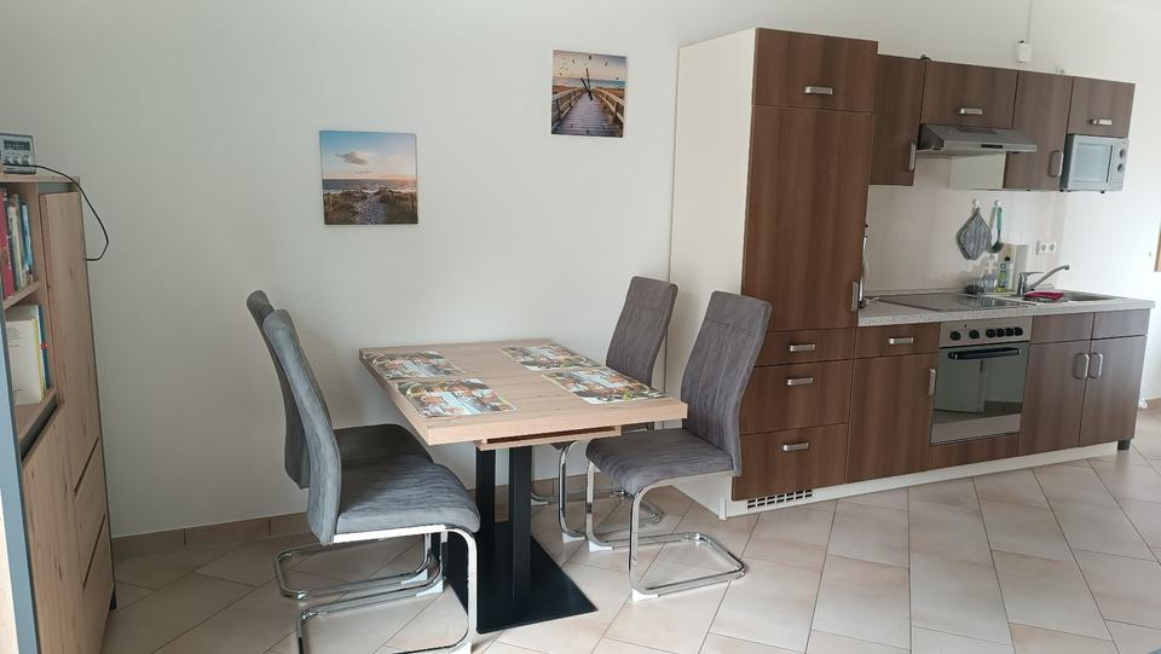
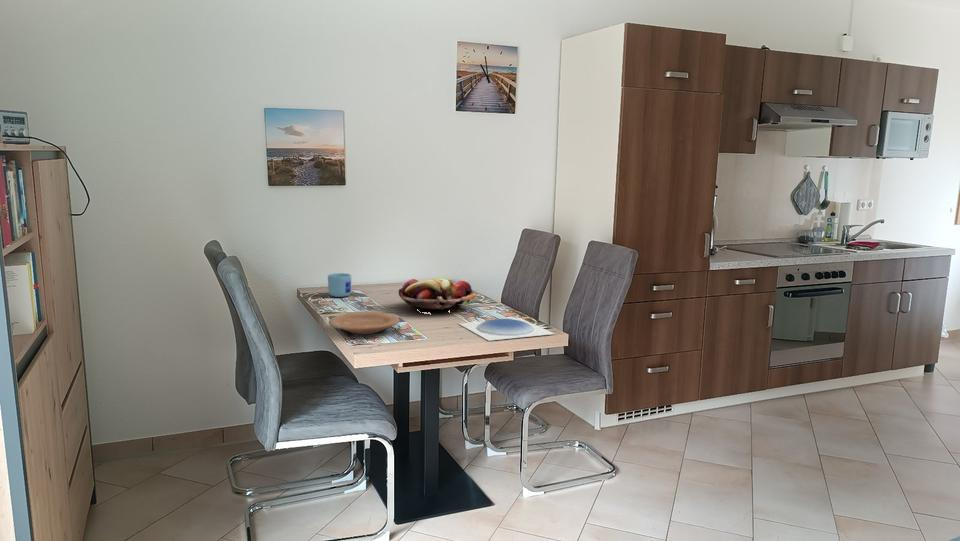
+ fruit basket [398,277,477,312]
+ plate [328,311,400,335]
+ mug [327,272,352,298]
+ plate [459,317,555,341]
